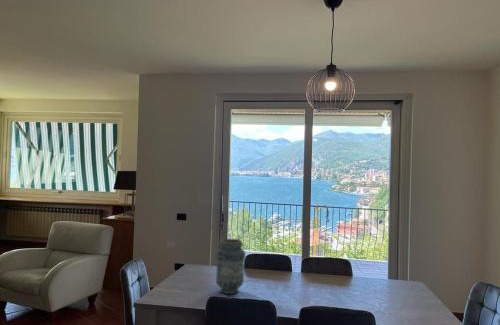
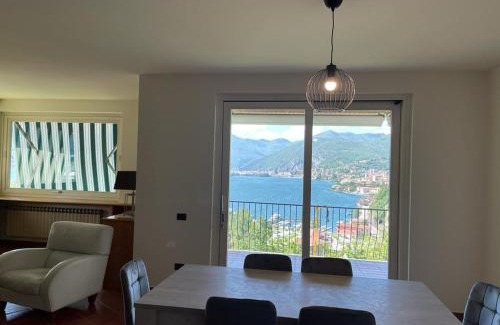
- vase [215,238,247,295]
